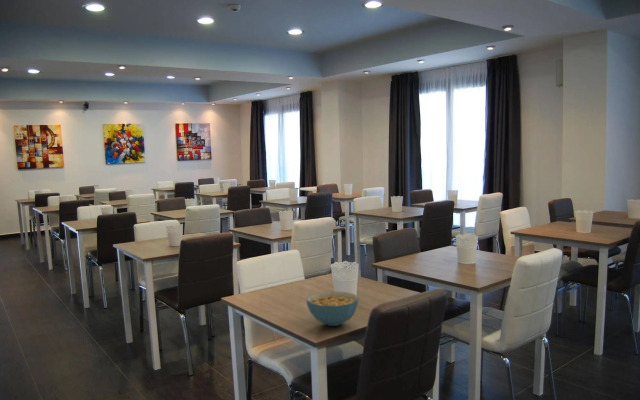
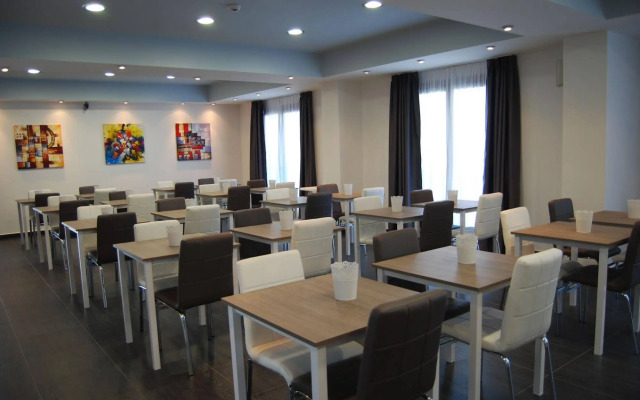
- cereal bowl [306,290,360,327]
